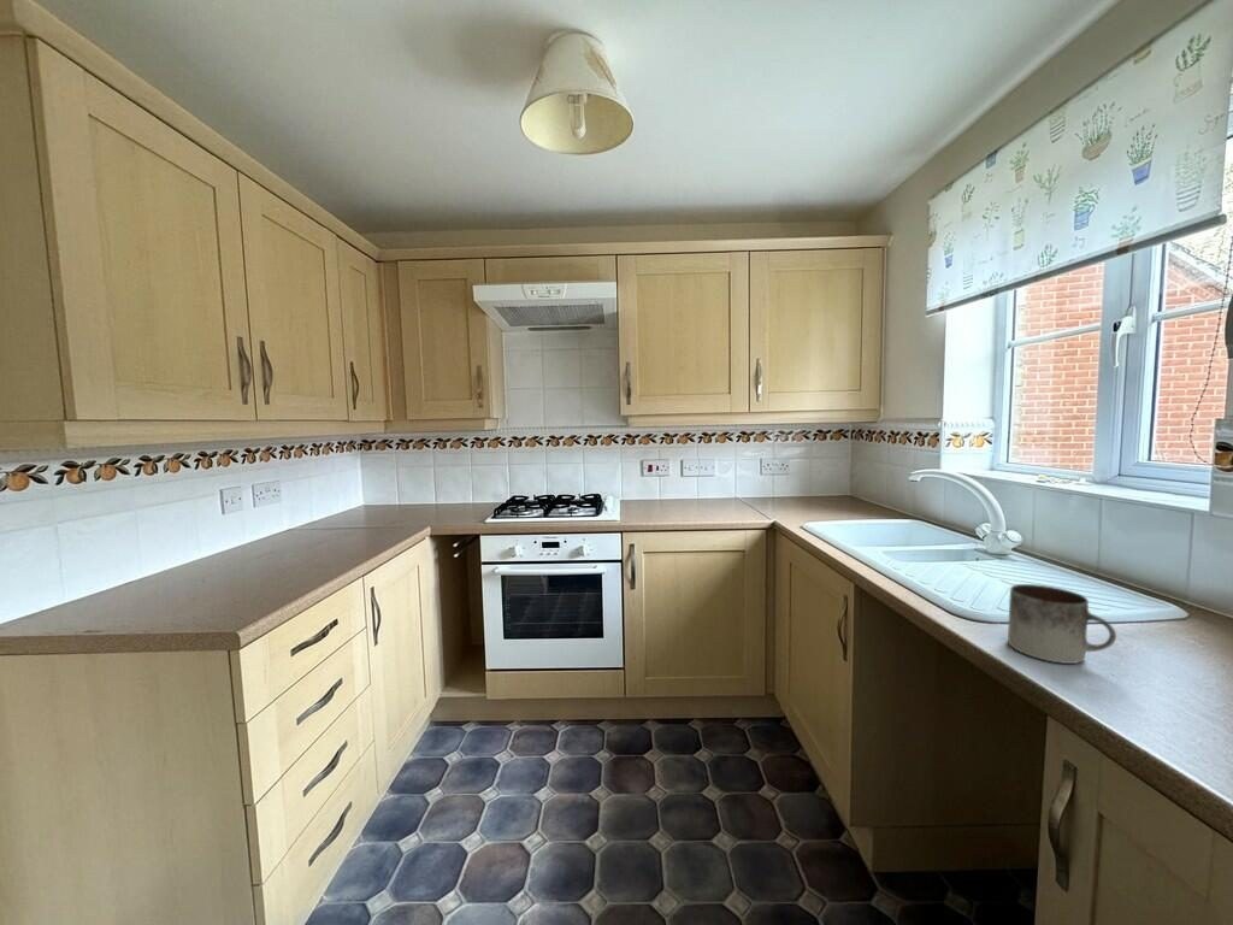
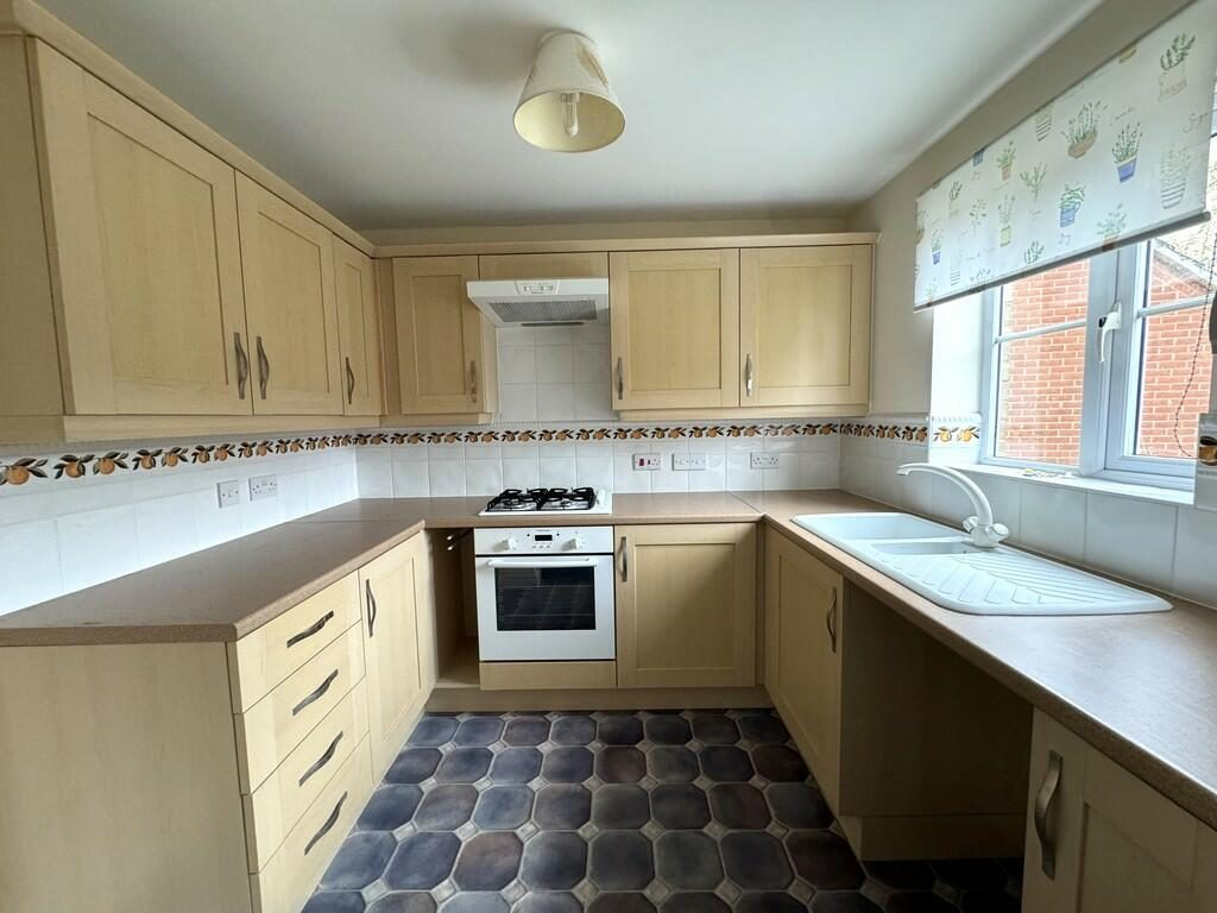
- mug [1007,583,1117,665]
